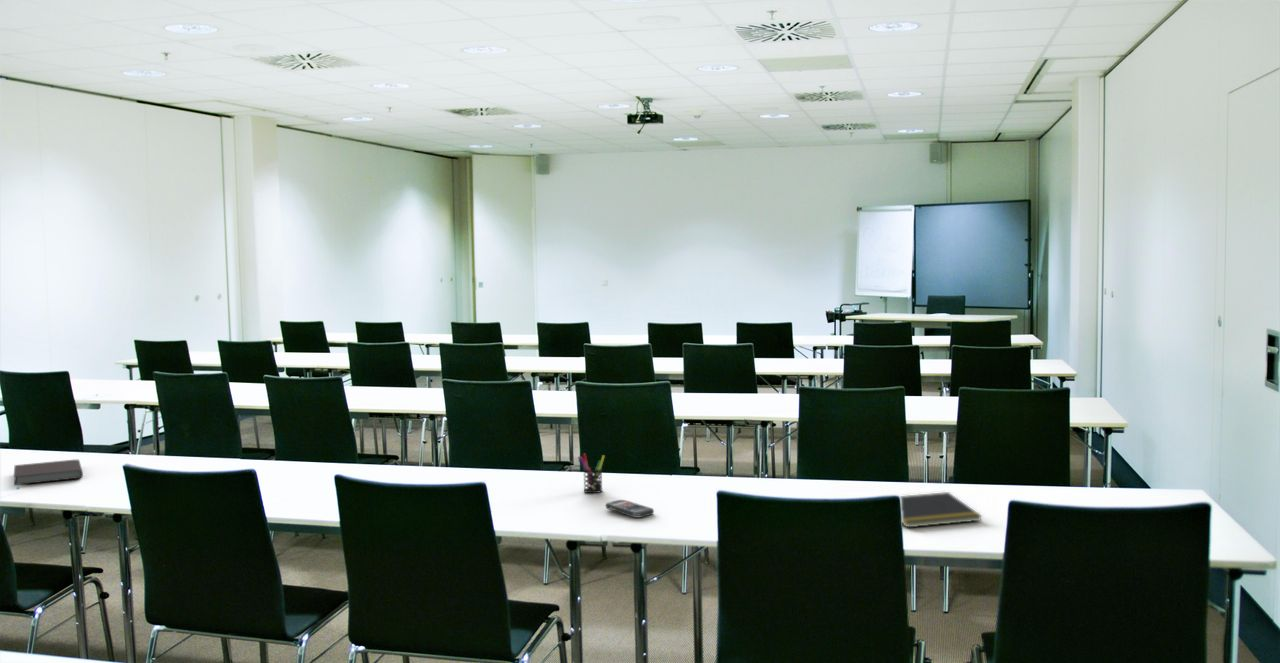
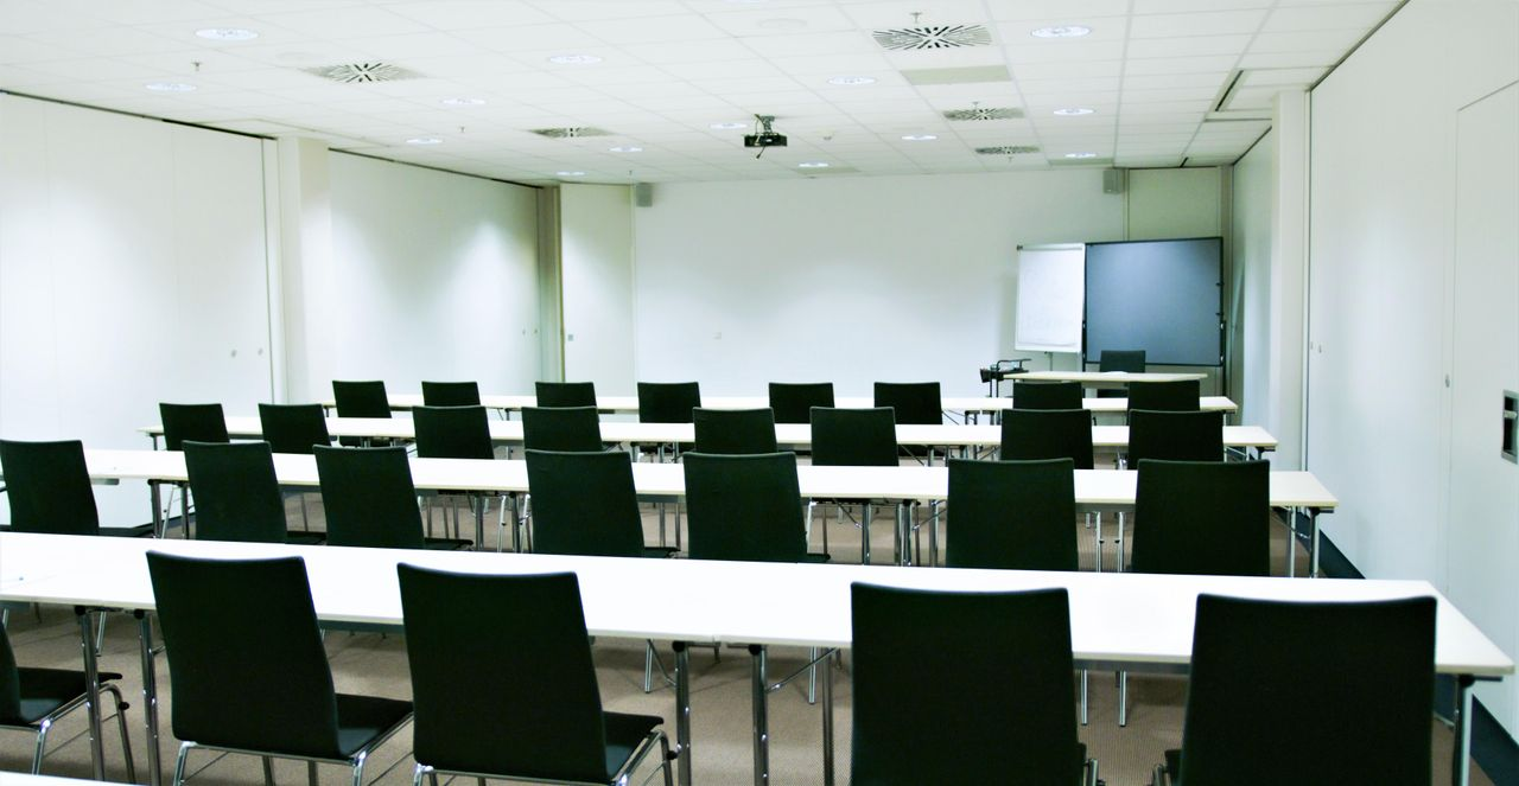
- notepad [899,491,983,528]
- pen holder [577,453,606,494]
- smartphone [604,499,655,518]
- notebook [13,459,84,486]
